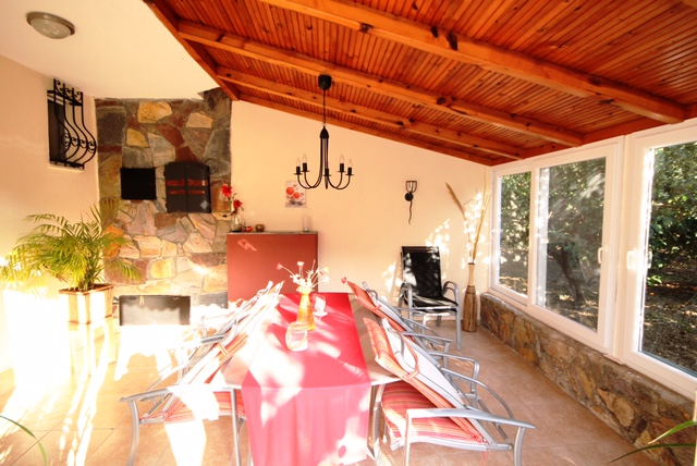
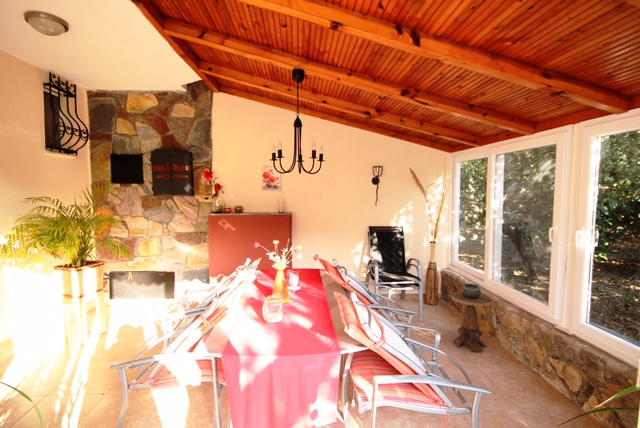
+ side table [450,283,493,353]
